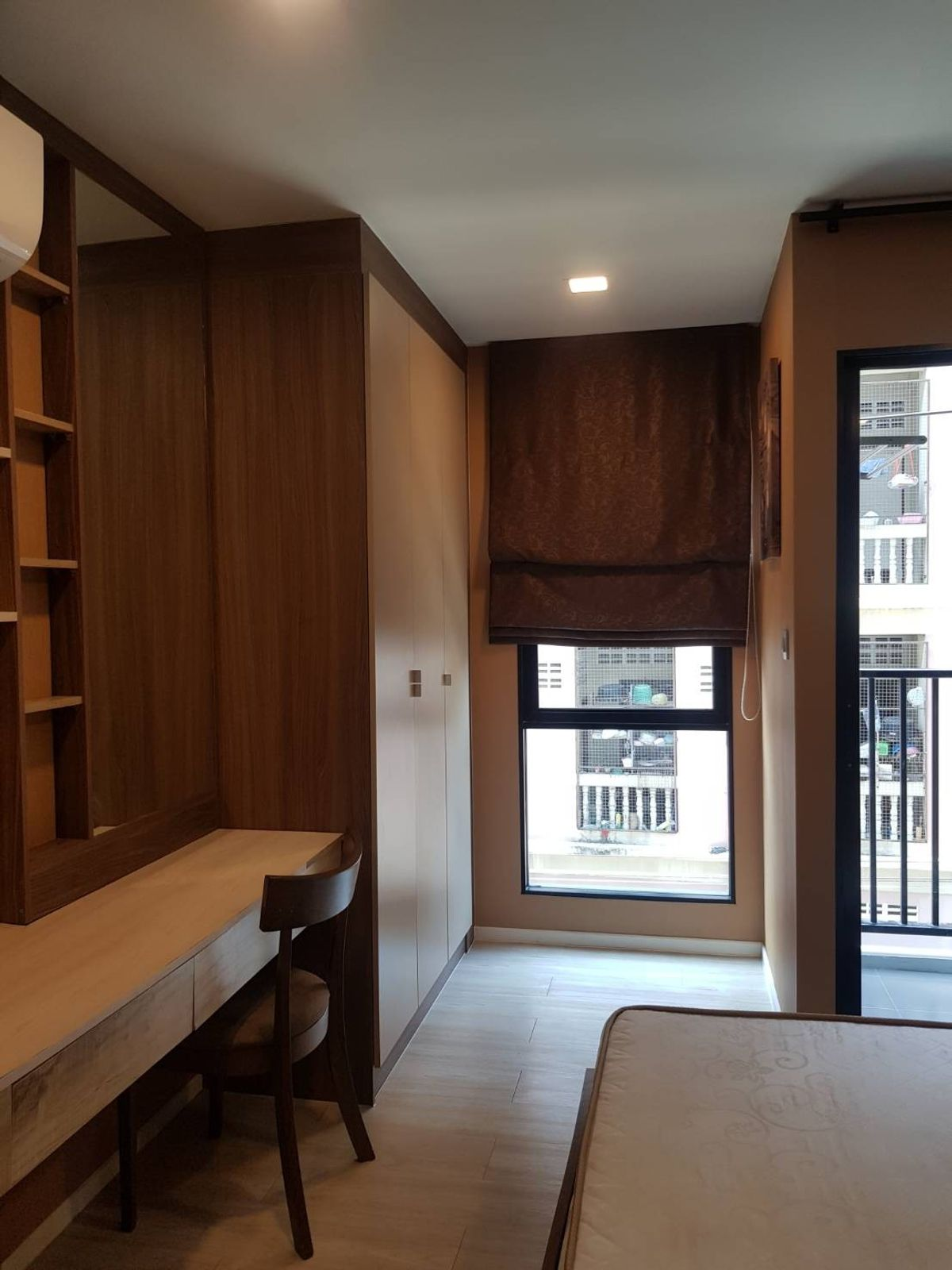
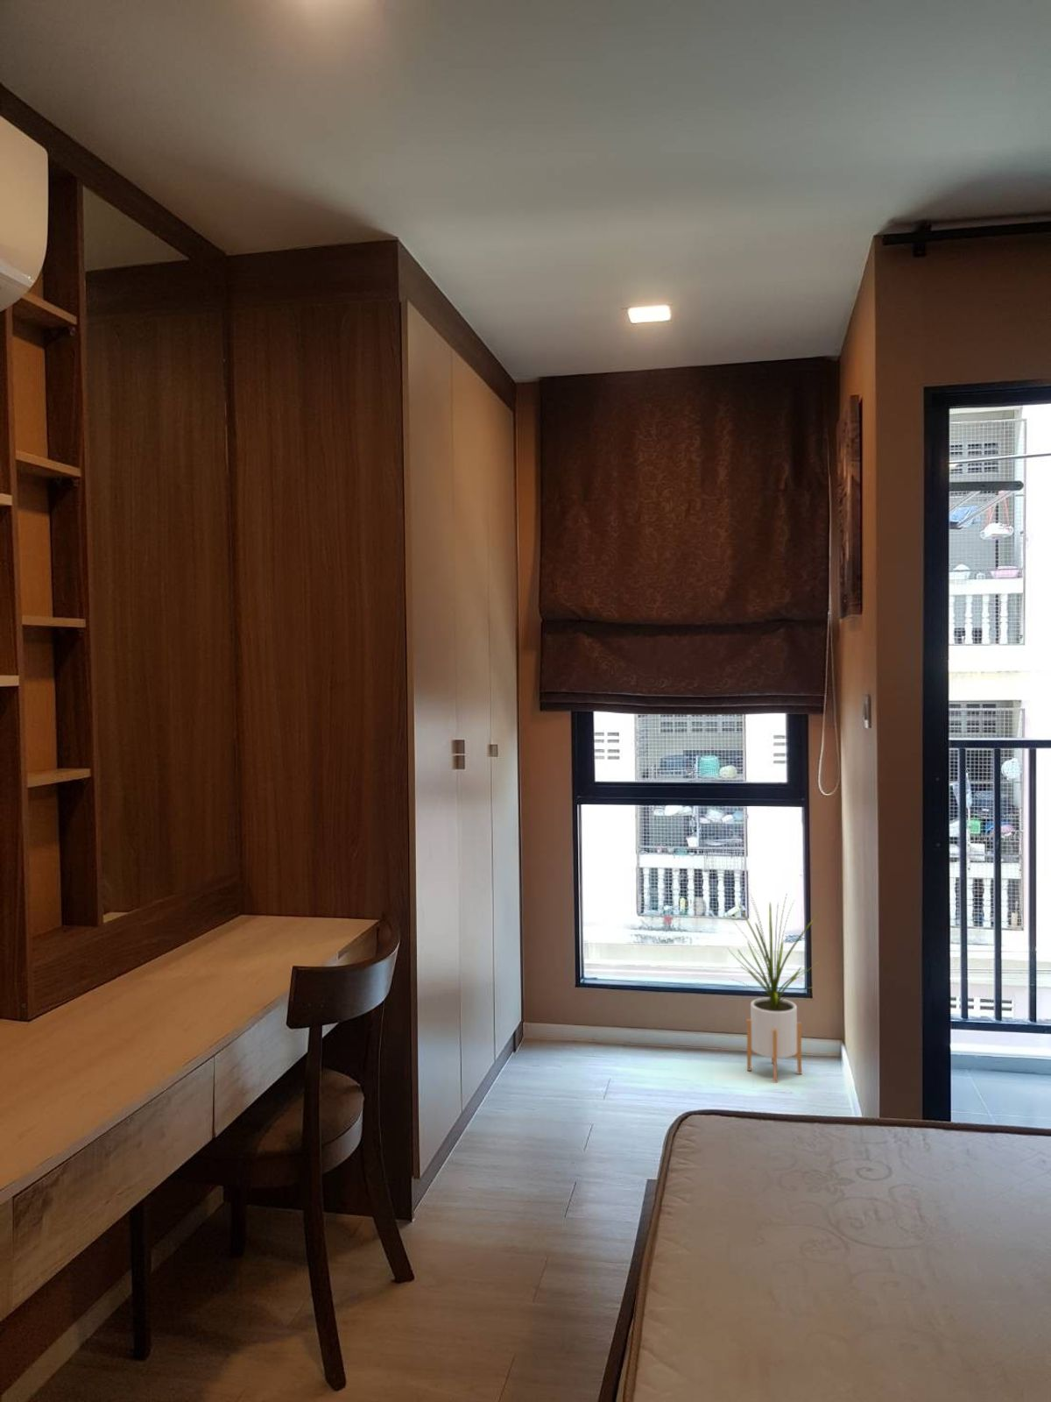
+ house plant [726,892,826,1084]
